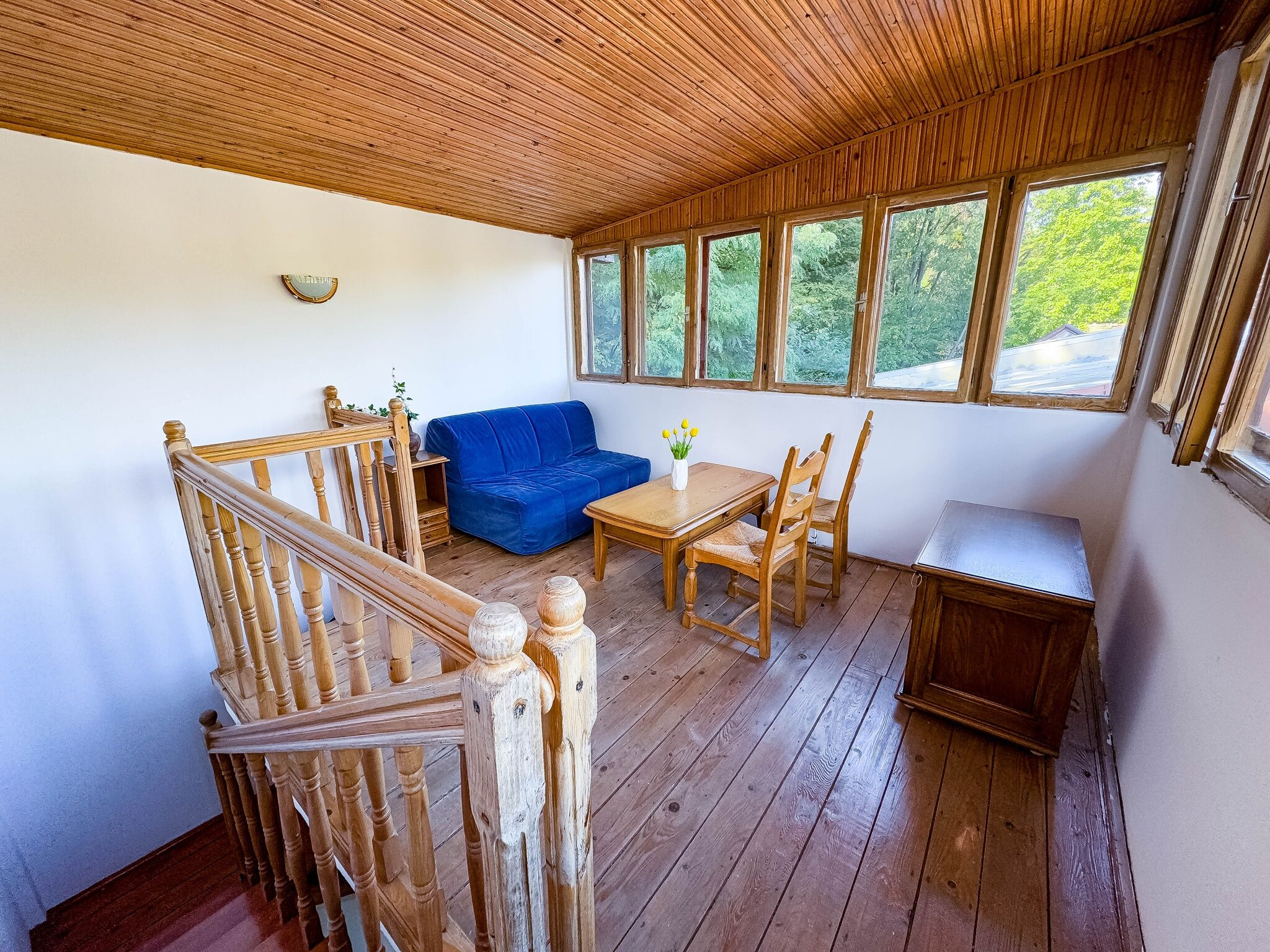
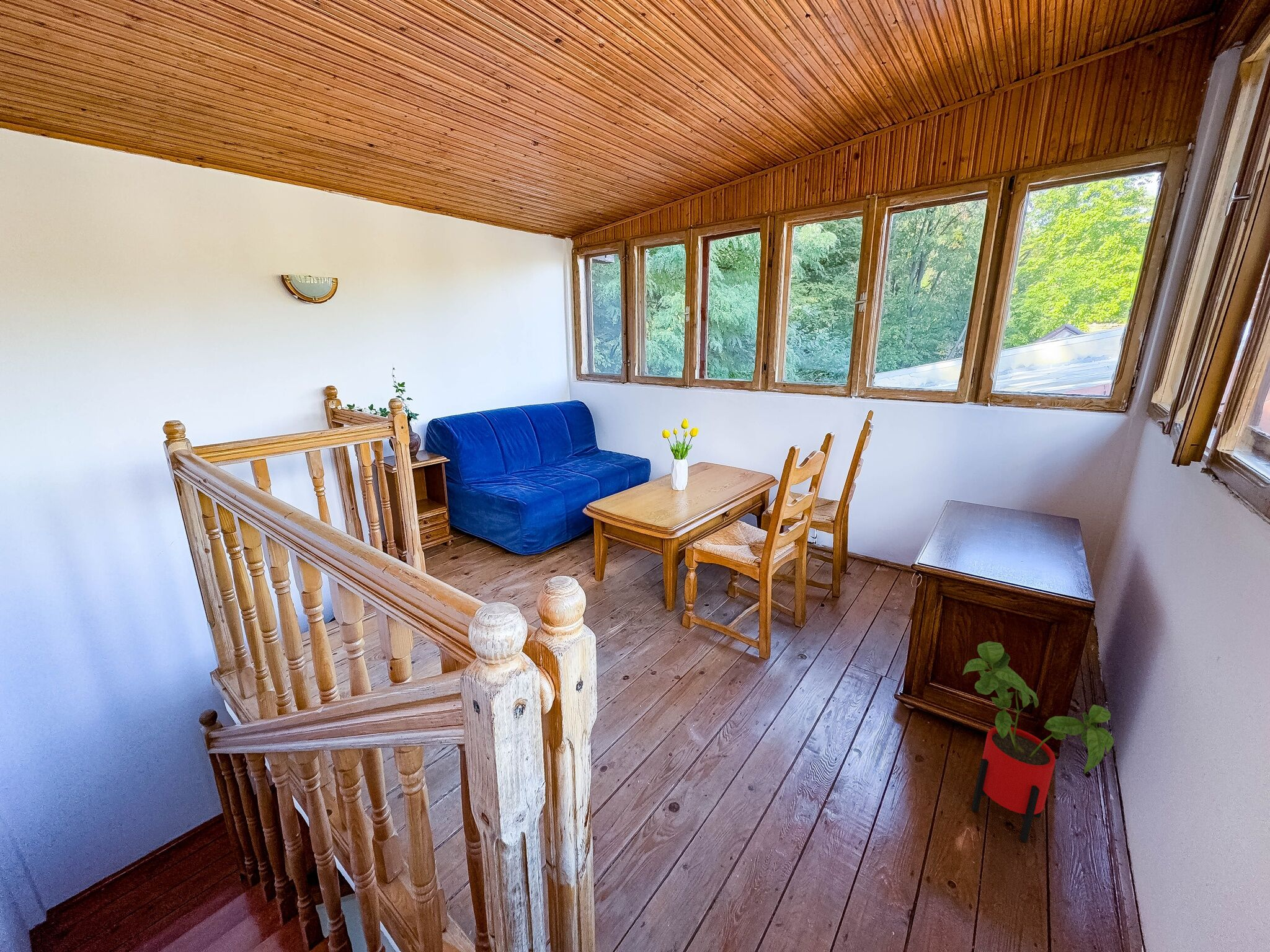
+ house plant [962,641,1114,843]
